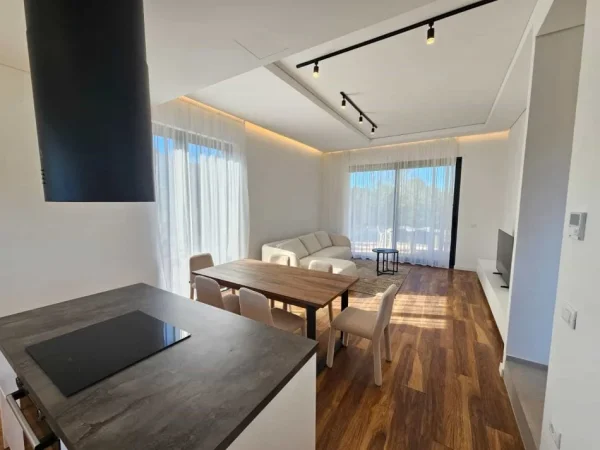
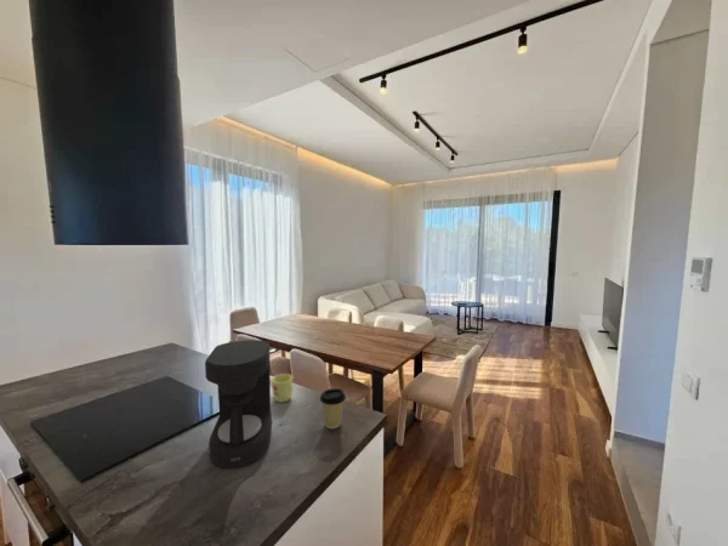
+ mug [271,372,294,404]
+ coffee maker [204,339,274,470]
+ coffee cup [319,387,347,430]
